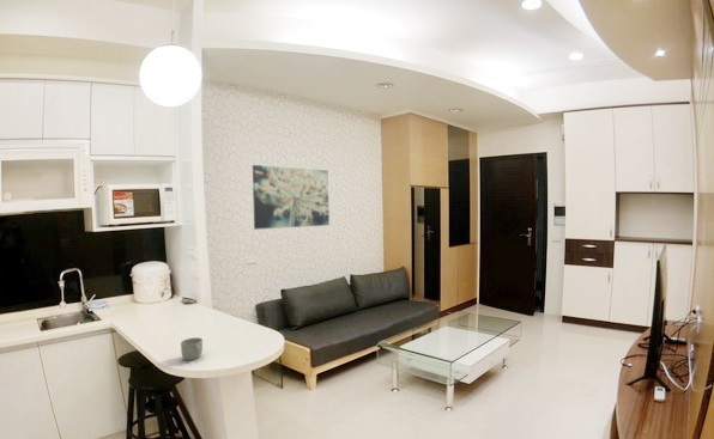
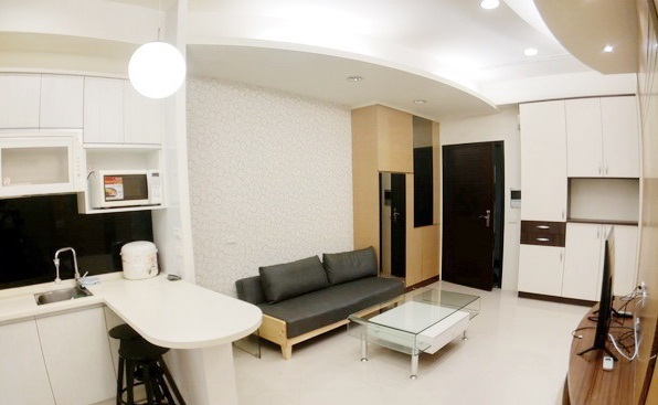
- mug [180,336,204,361]
- wall art [252,164,331,231]
